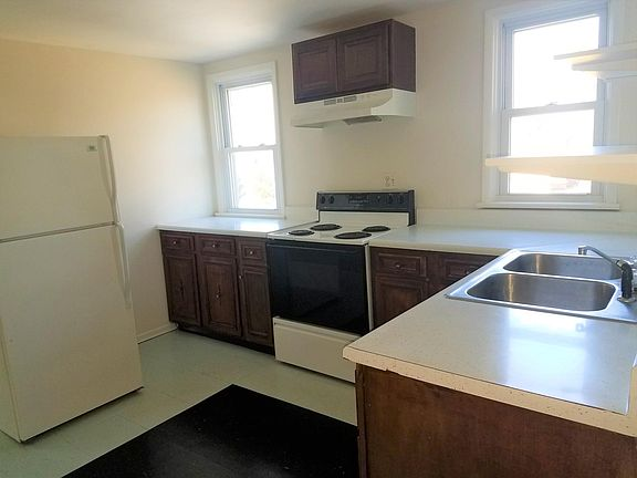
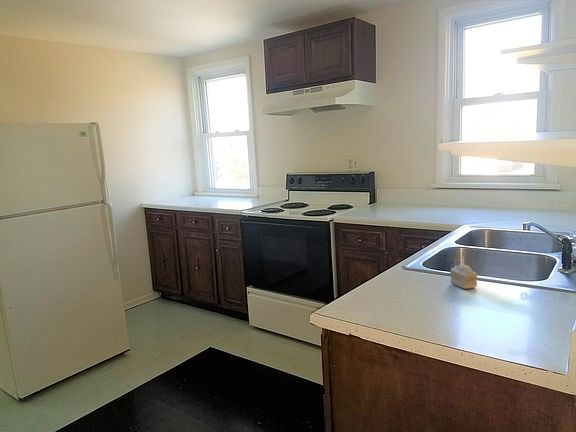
+ cake slice [449,263,478,290]
